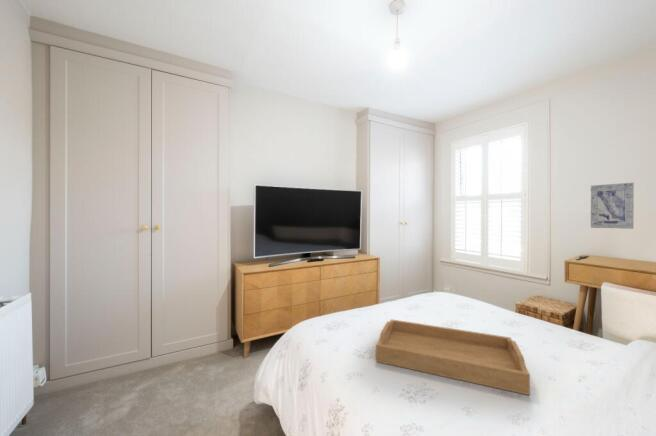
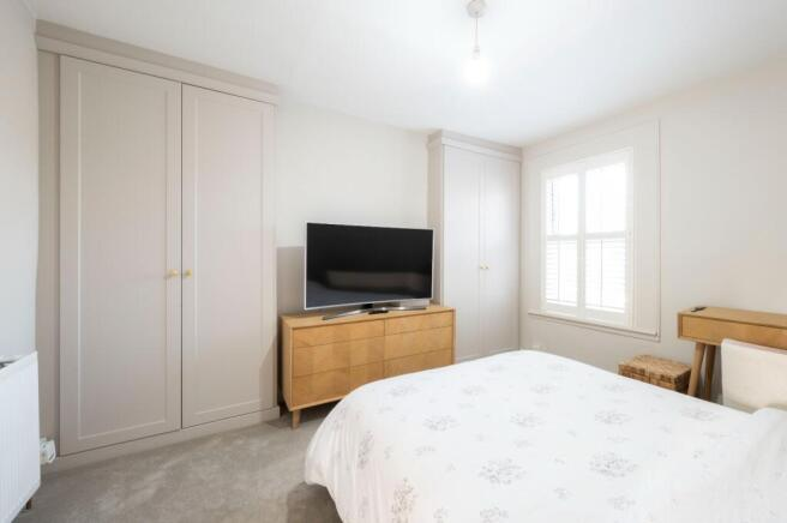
- serving tray [375,318,531,396]
- wall art [590,182,635,230]
